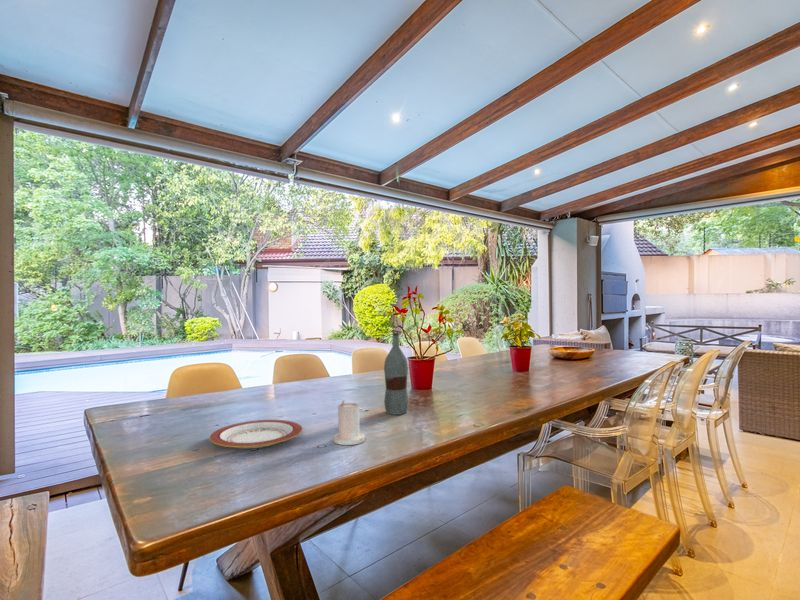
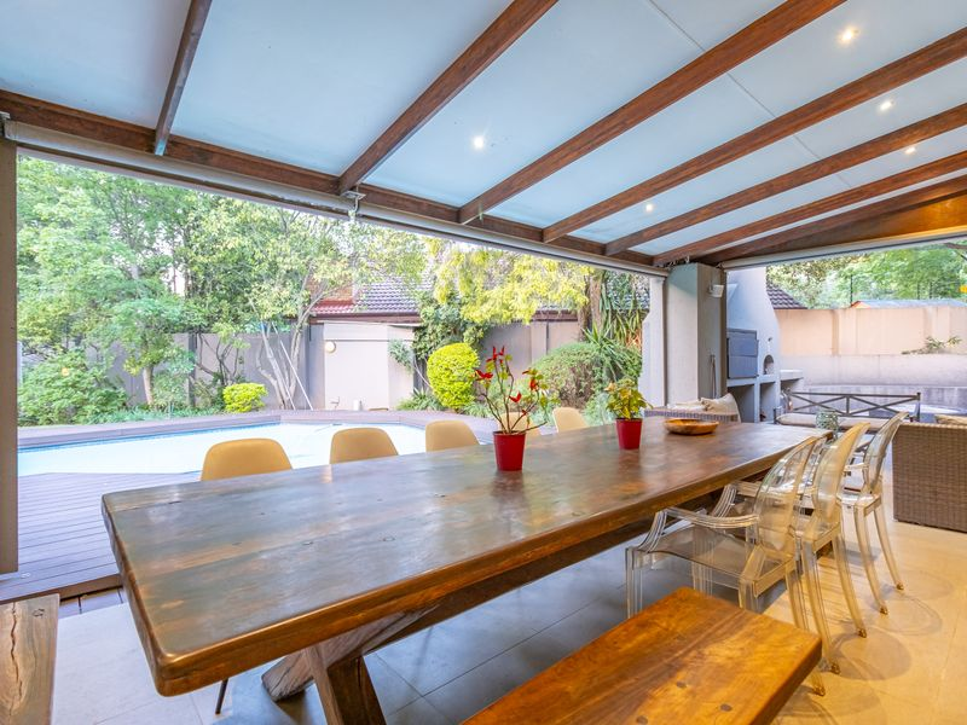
- bottle [383,332,409,416]
- plate [208,419,303,449]
- candle [333,399,366,446]
